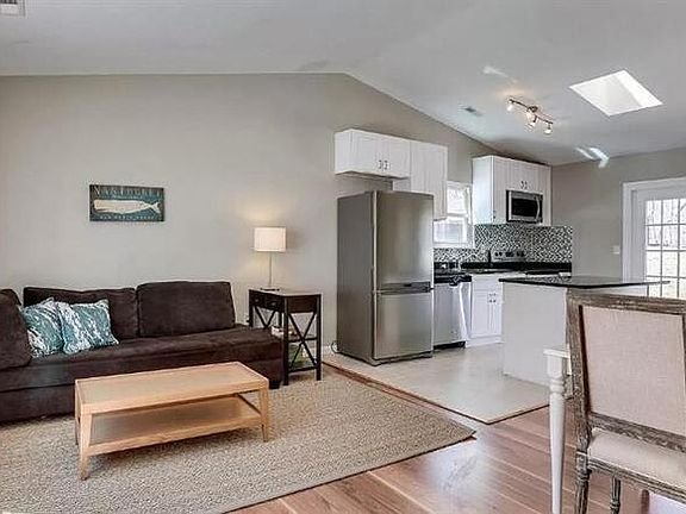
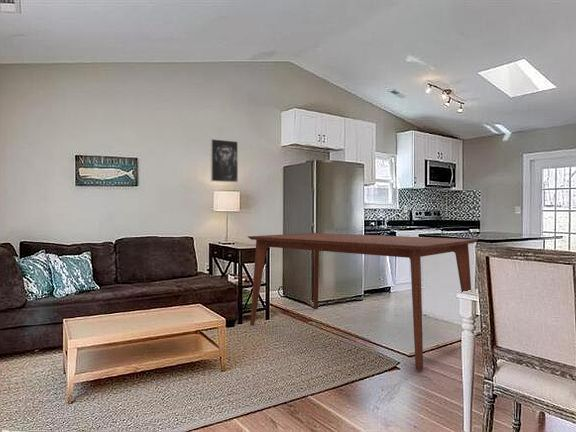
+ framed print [210,138,239,183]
+ dining table [247,232,479,372]
